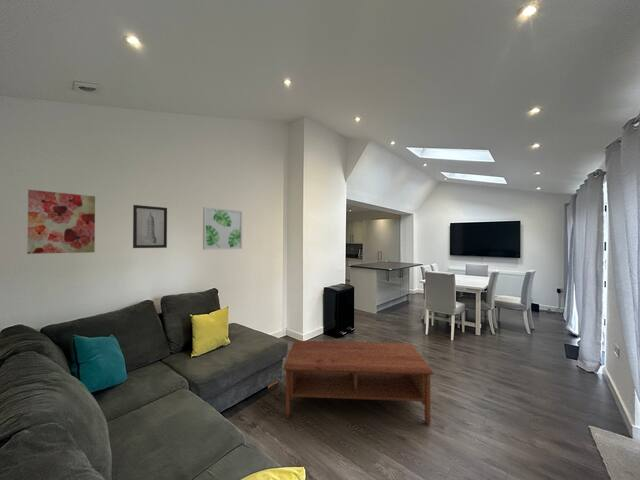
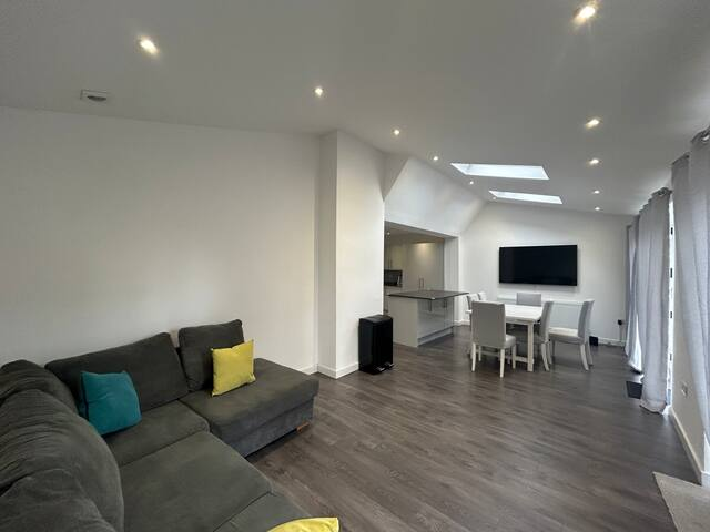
- wall art [26,189,96,255]
- wall art [132,204,168,249]
- wall art [202,206,243,251]
- coffee table [282,339,435,425]
